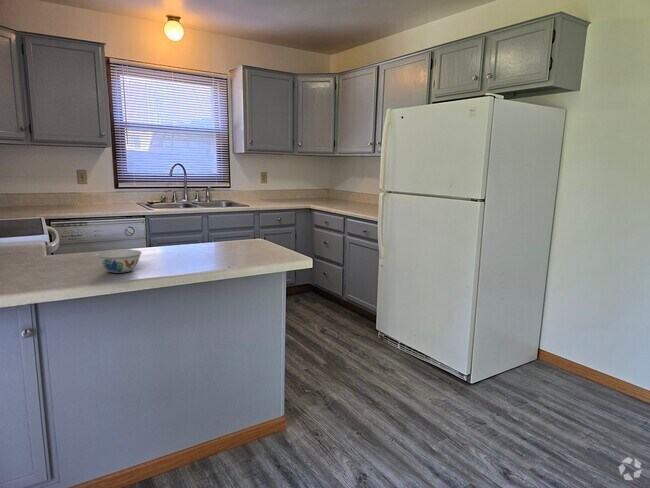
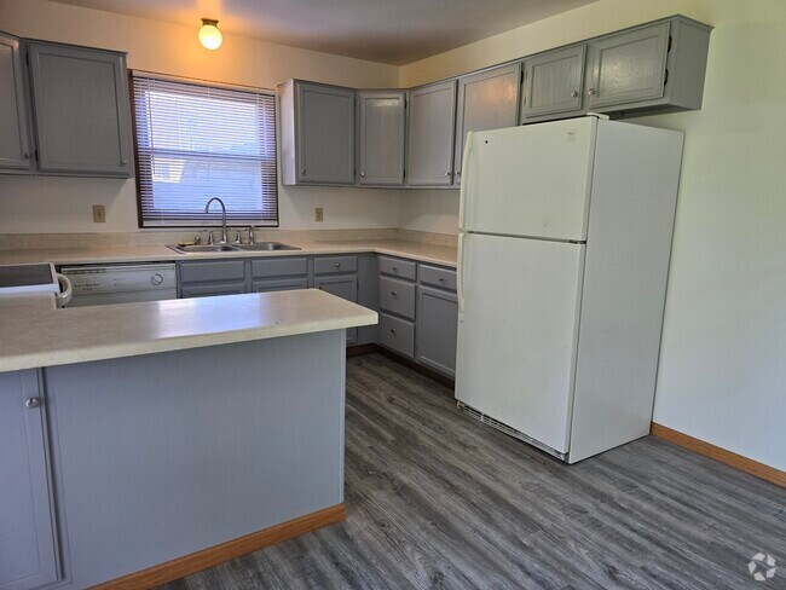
- chinaware [95,249,143,274]
